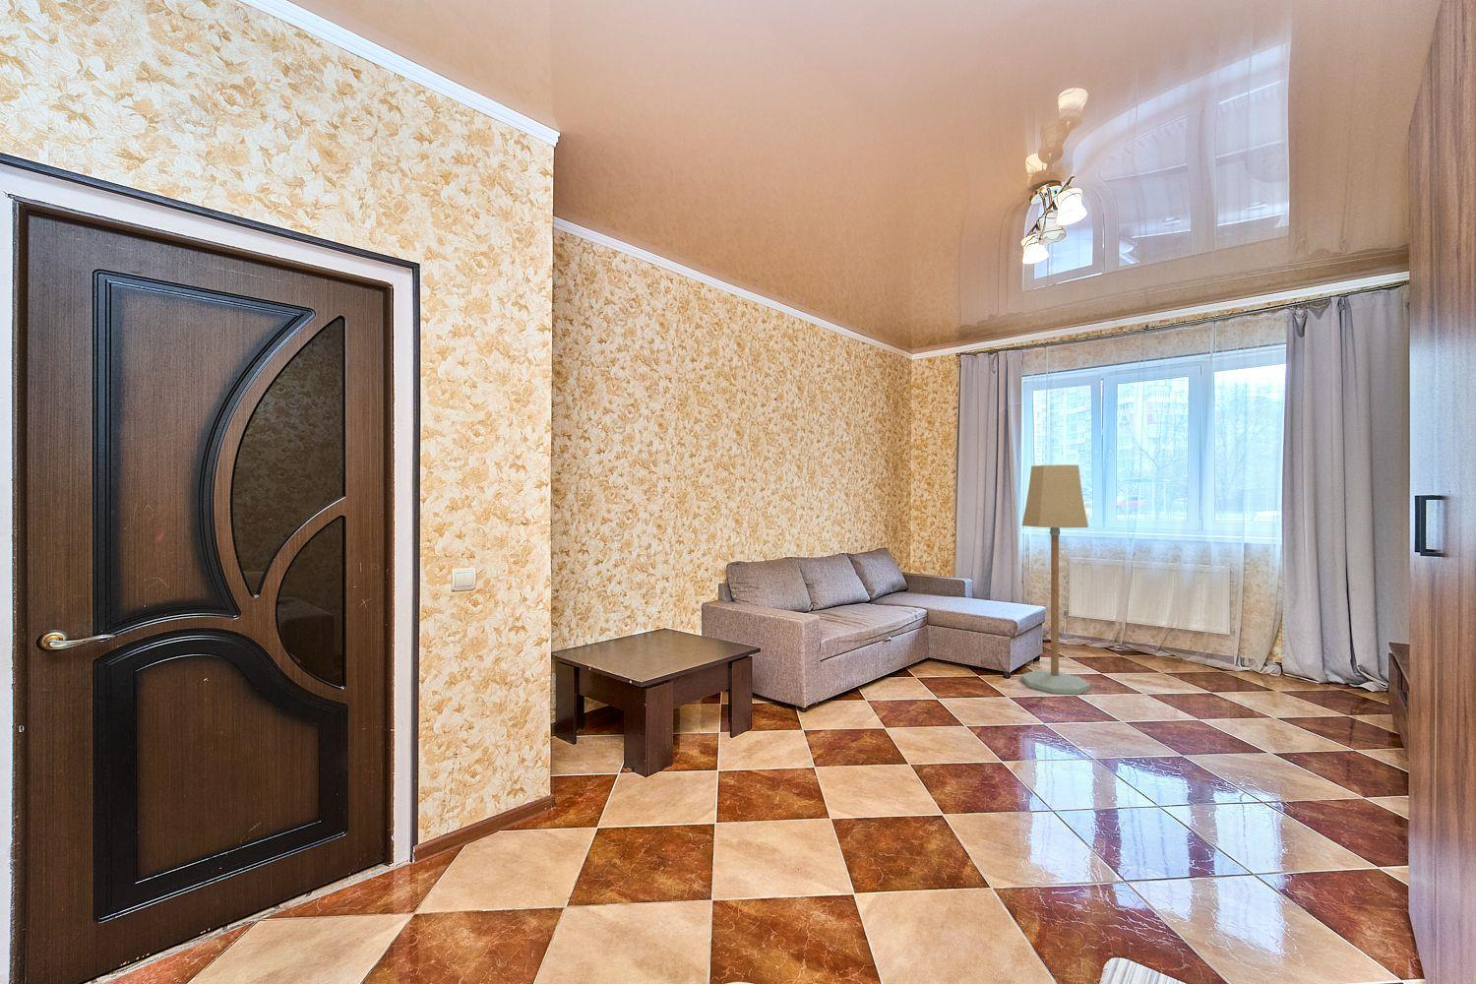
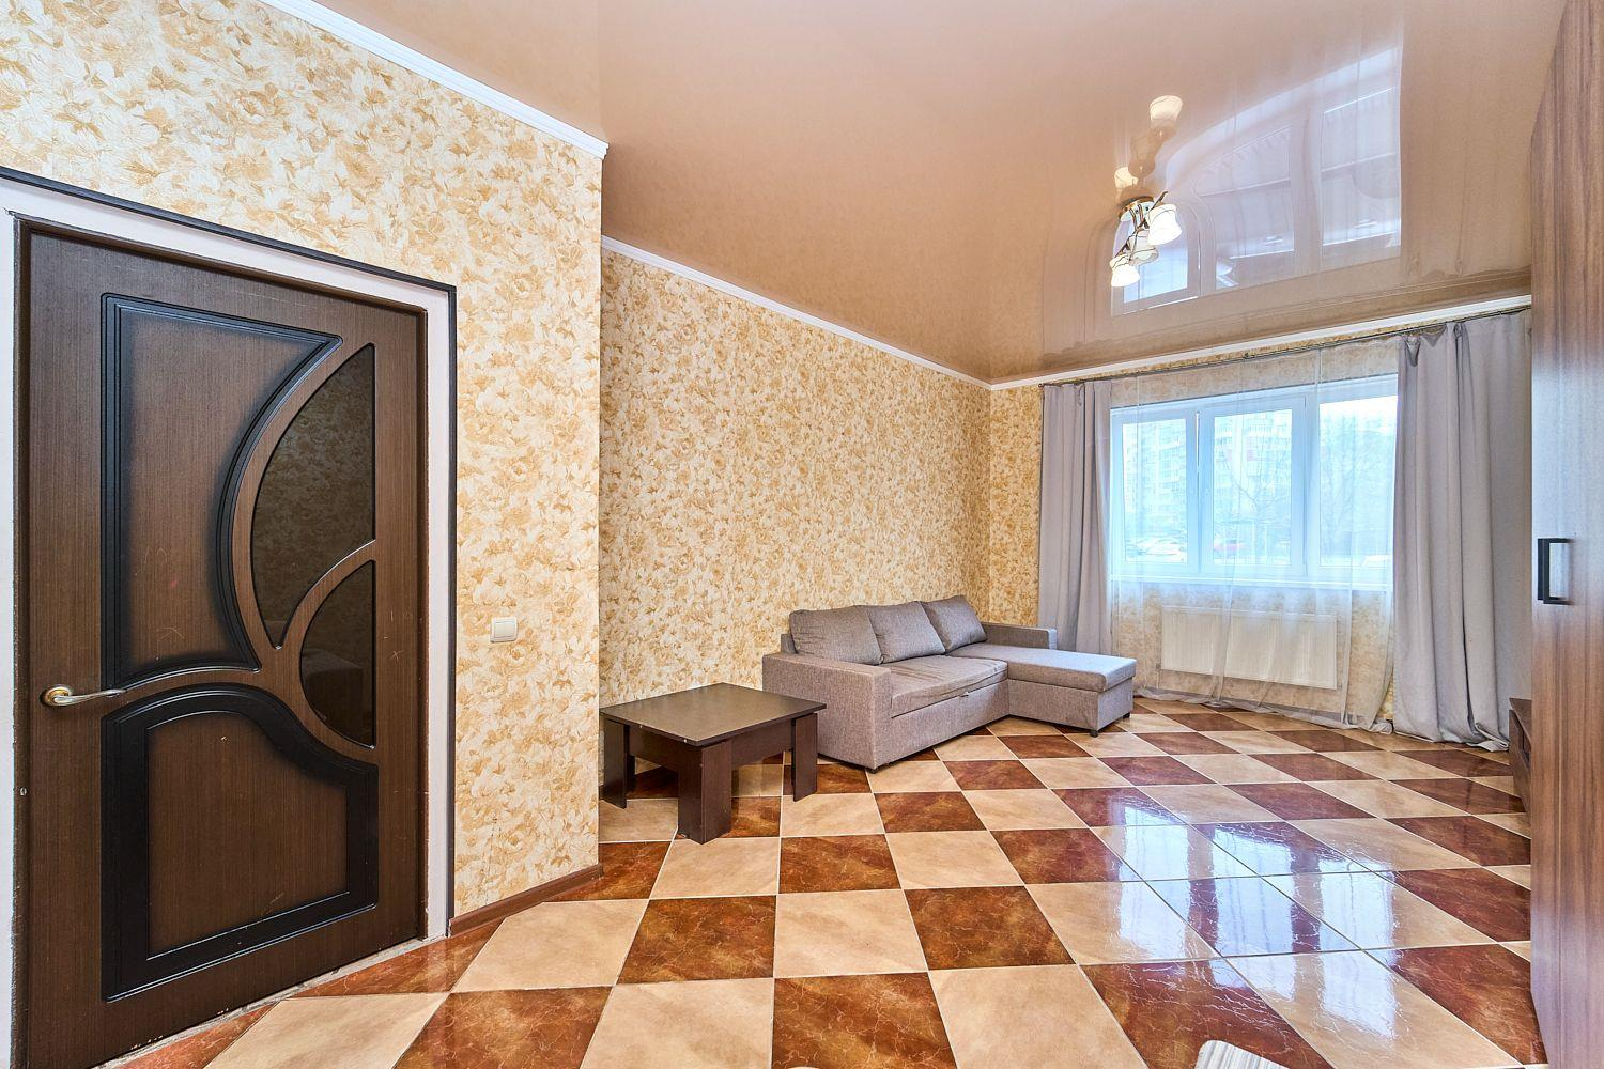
- floor lamp [1020,463,1092,695]
